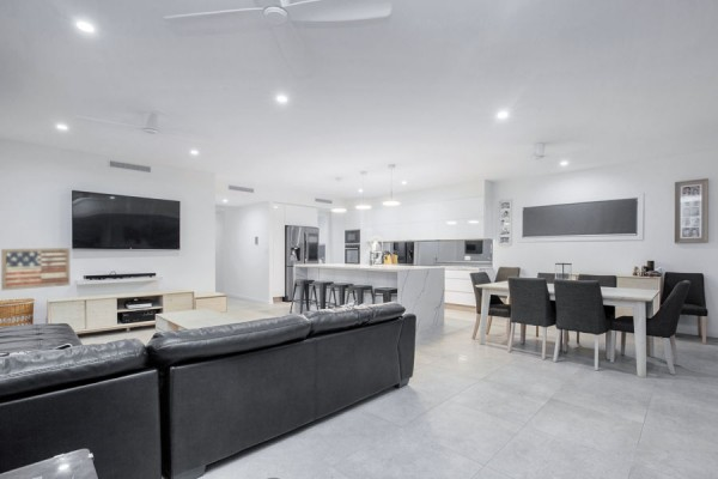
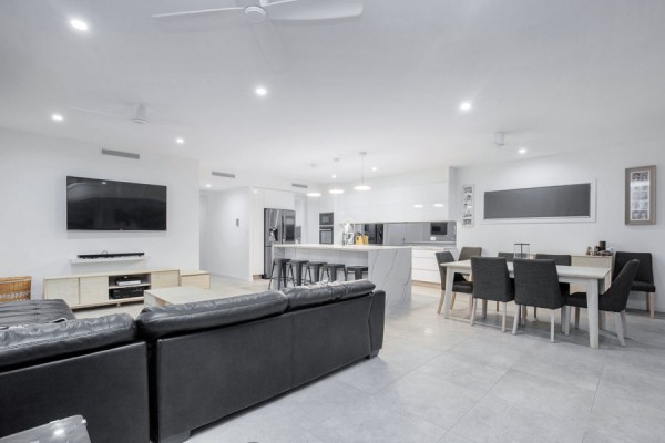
- wall art [0,247,71,292]
